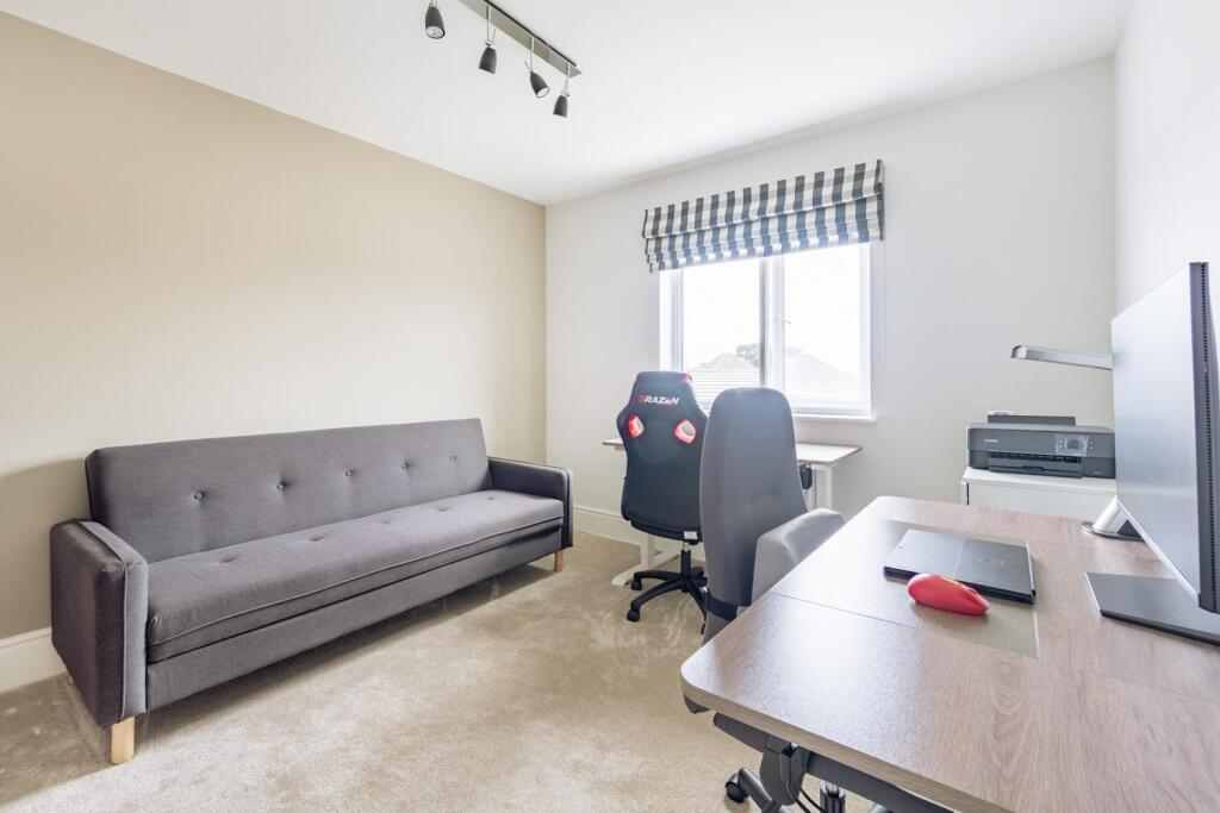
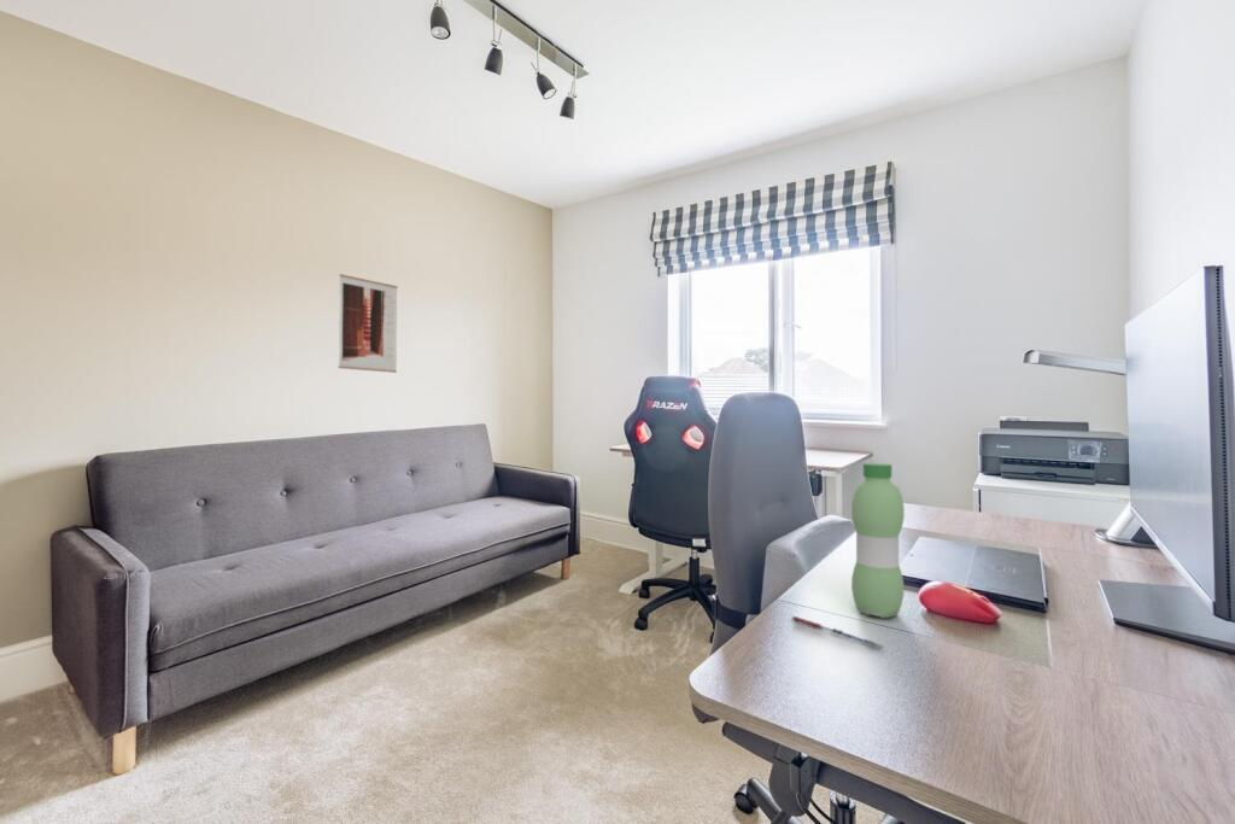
+ wall art [338,273,399,374]
+ water bottle [850,462,906,619]
+ pen [791,615,884,650]
